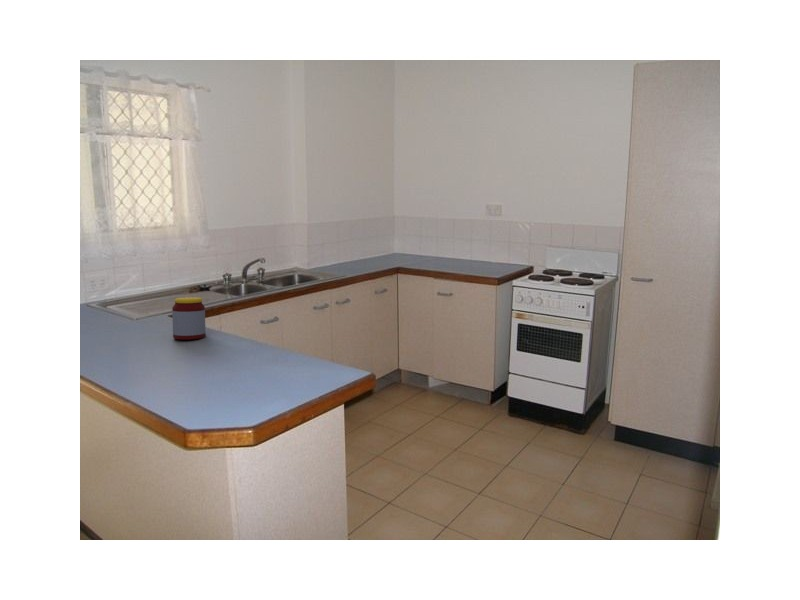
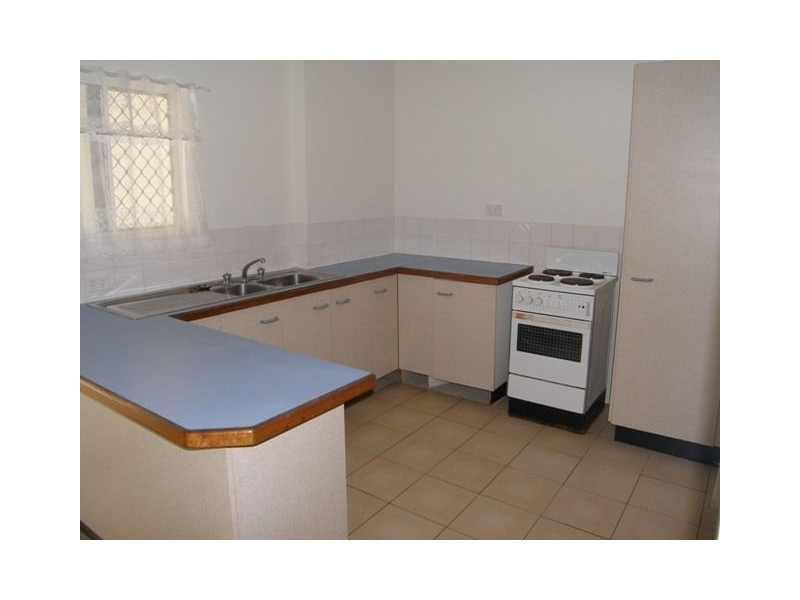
- jar [171,296,206,341]
